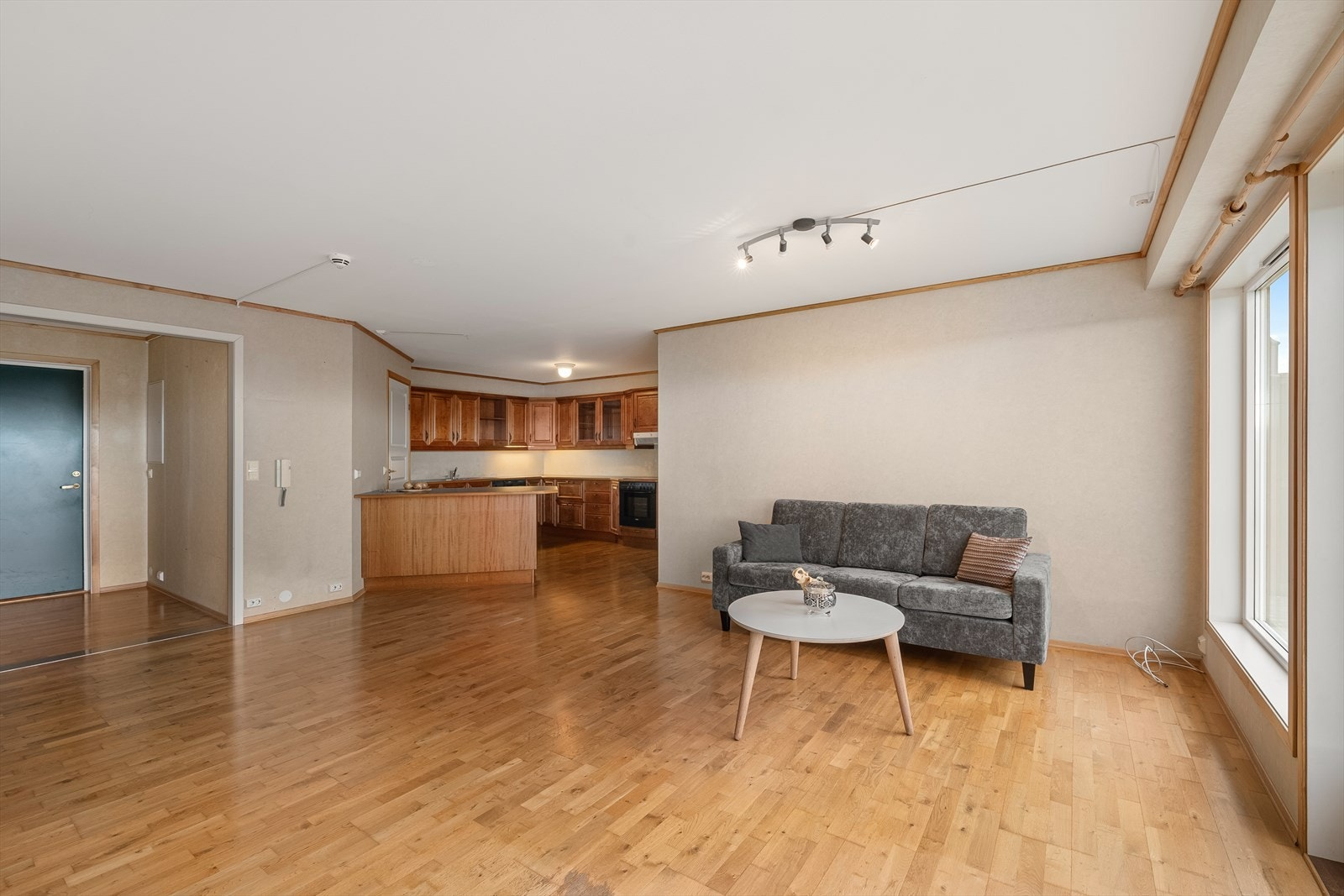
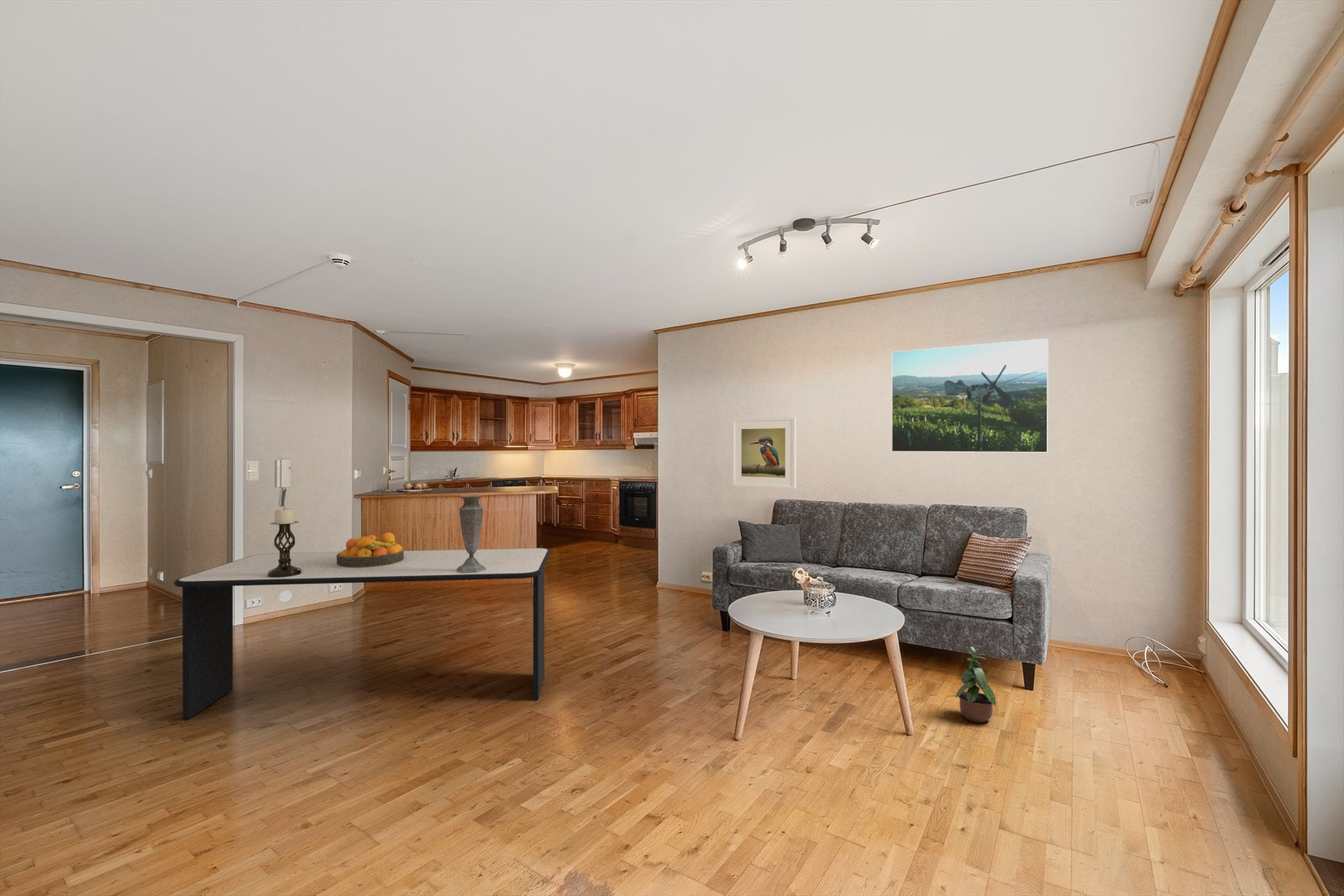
+ potted plant [954,646,997,724]
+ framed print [732,417,797,490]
+ vase [456,494,486,573]
+ fruit bowl [337,532,405,567]
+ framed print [890,338,1049,453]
+ dining table [173,548,552,720]
+ candle holder [267,506,302,578]
